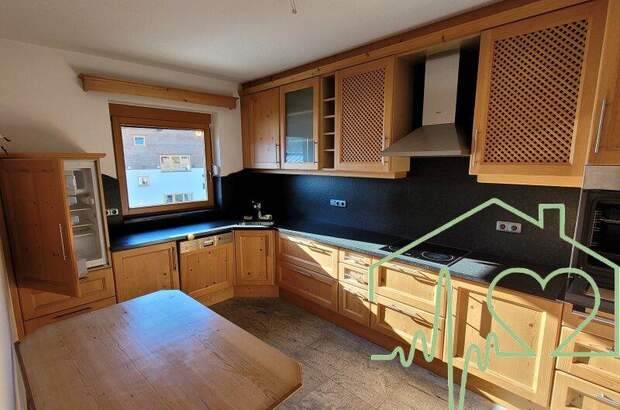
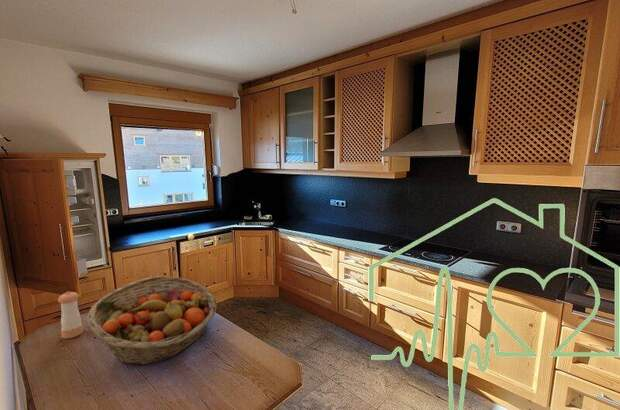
+ fruit basket [86,275,218,366]
+ pepper shaker [57,291,84,340]
